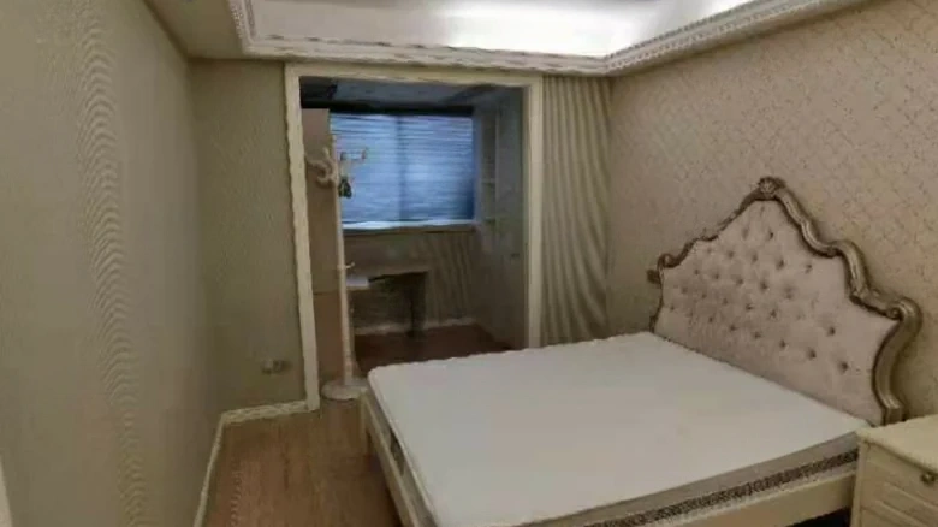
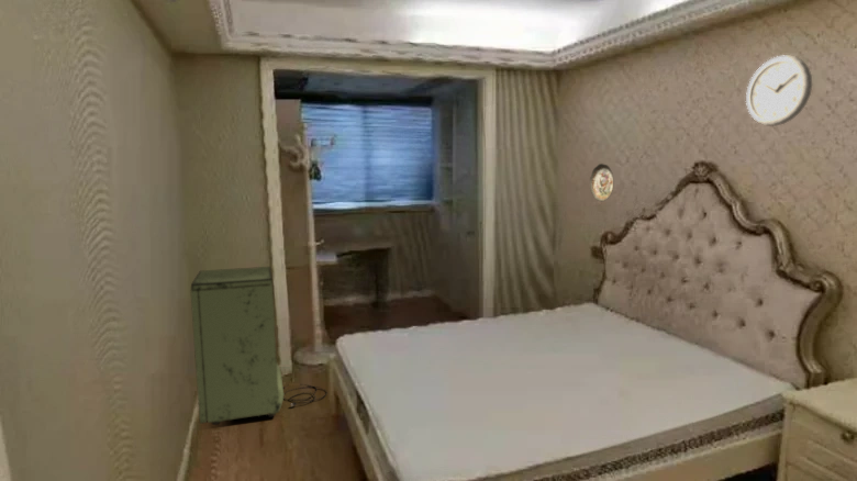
+ decorative plate [589,163,614,202]
+ wall clock [745,54,813,127]
+ storage cabinet [189,266,329,426]
